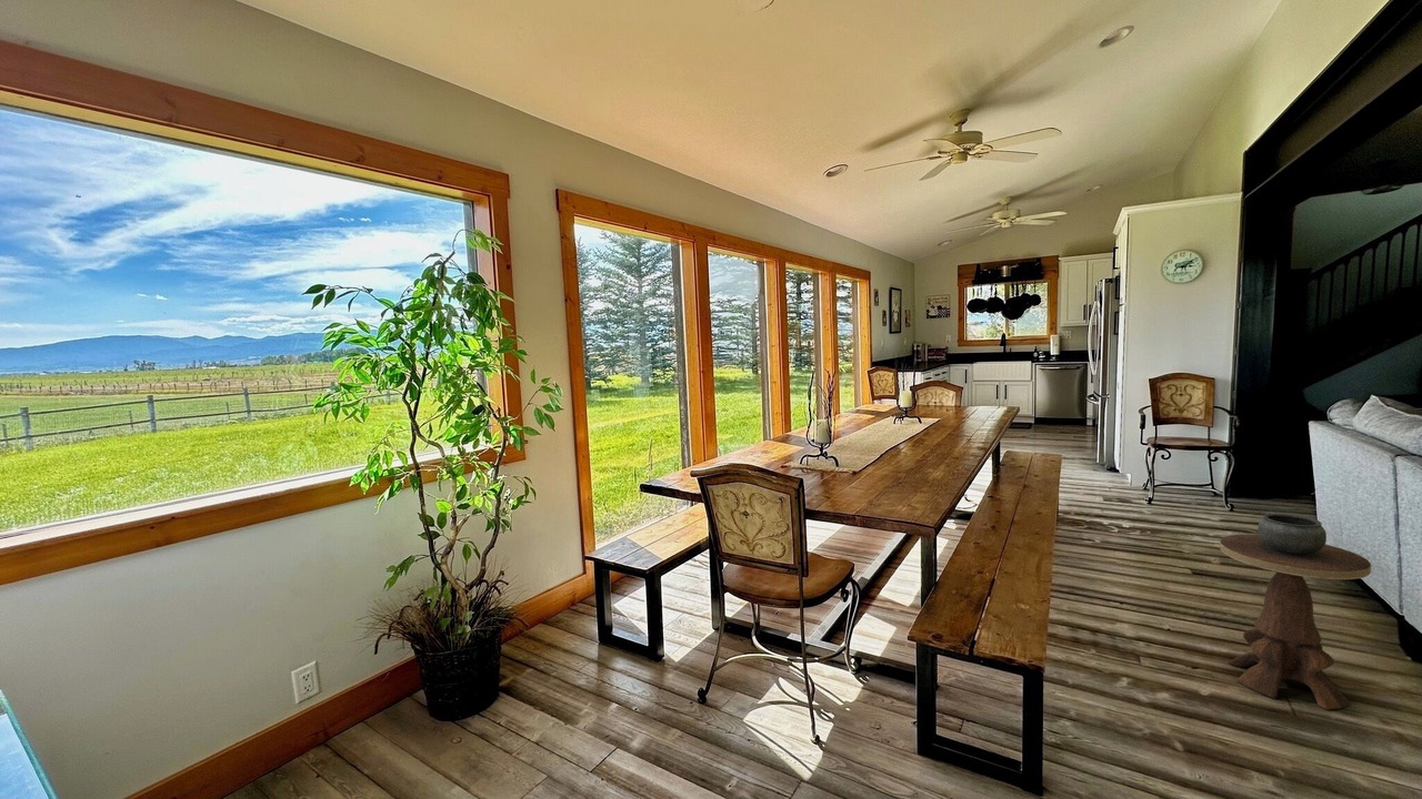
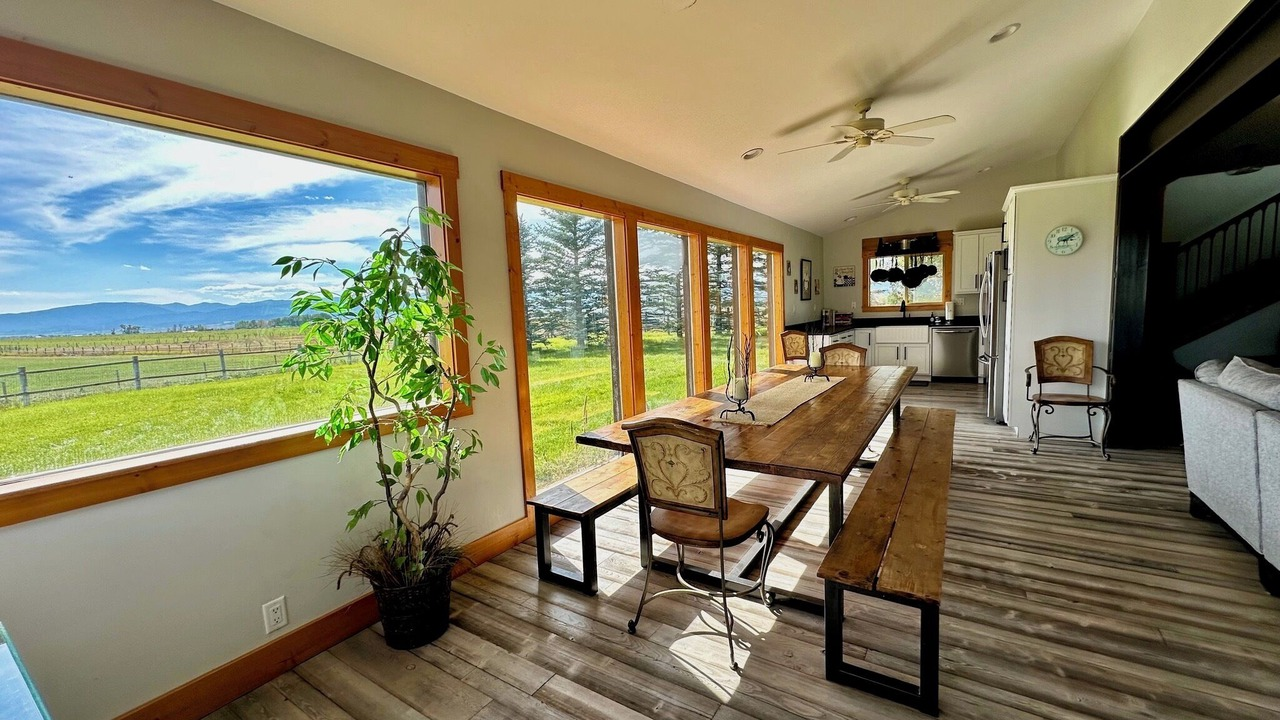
- side table [1219,513,1372,710]
